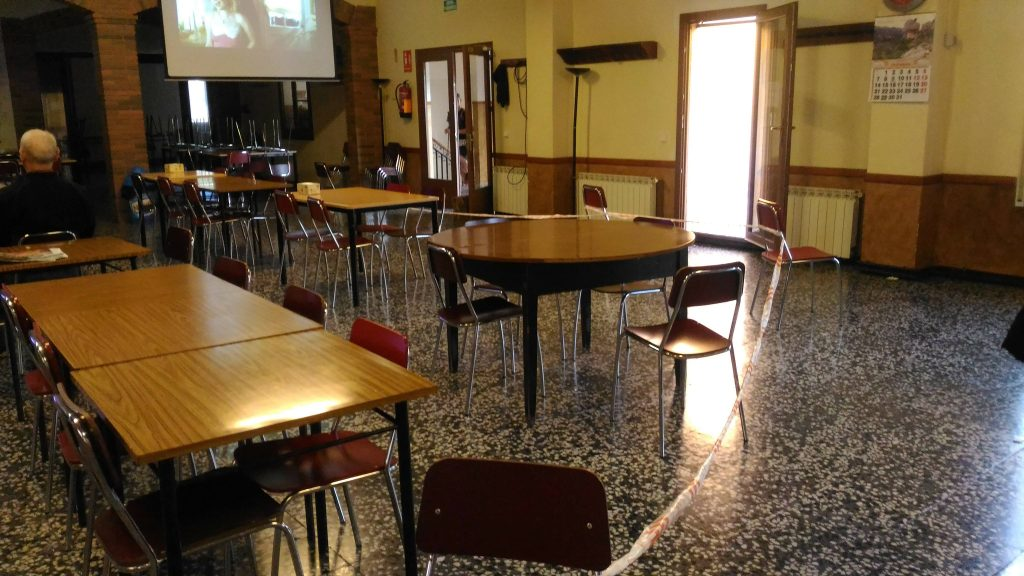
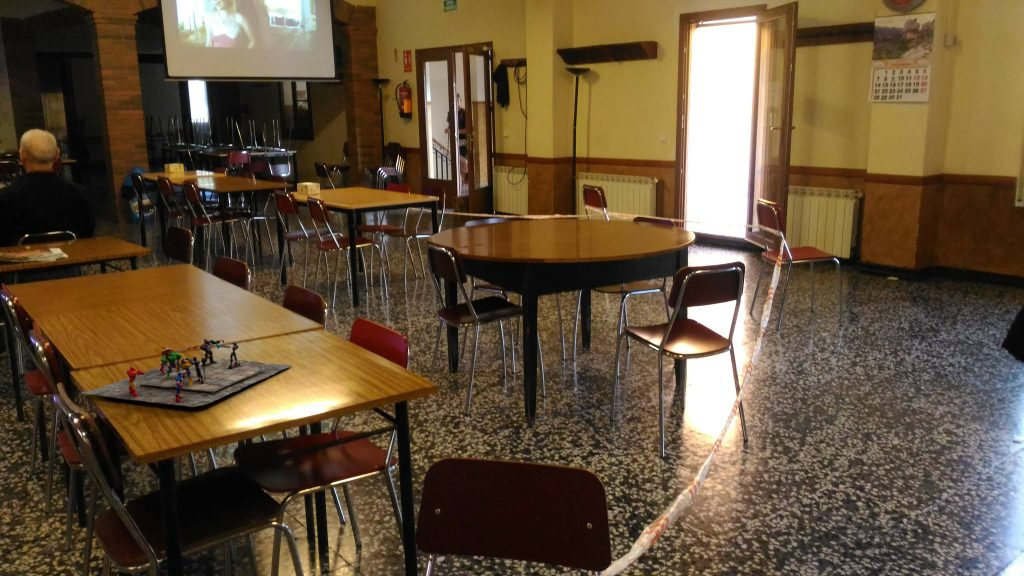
+ board game [80,338,293,408]
